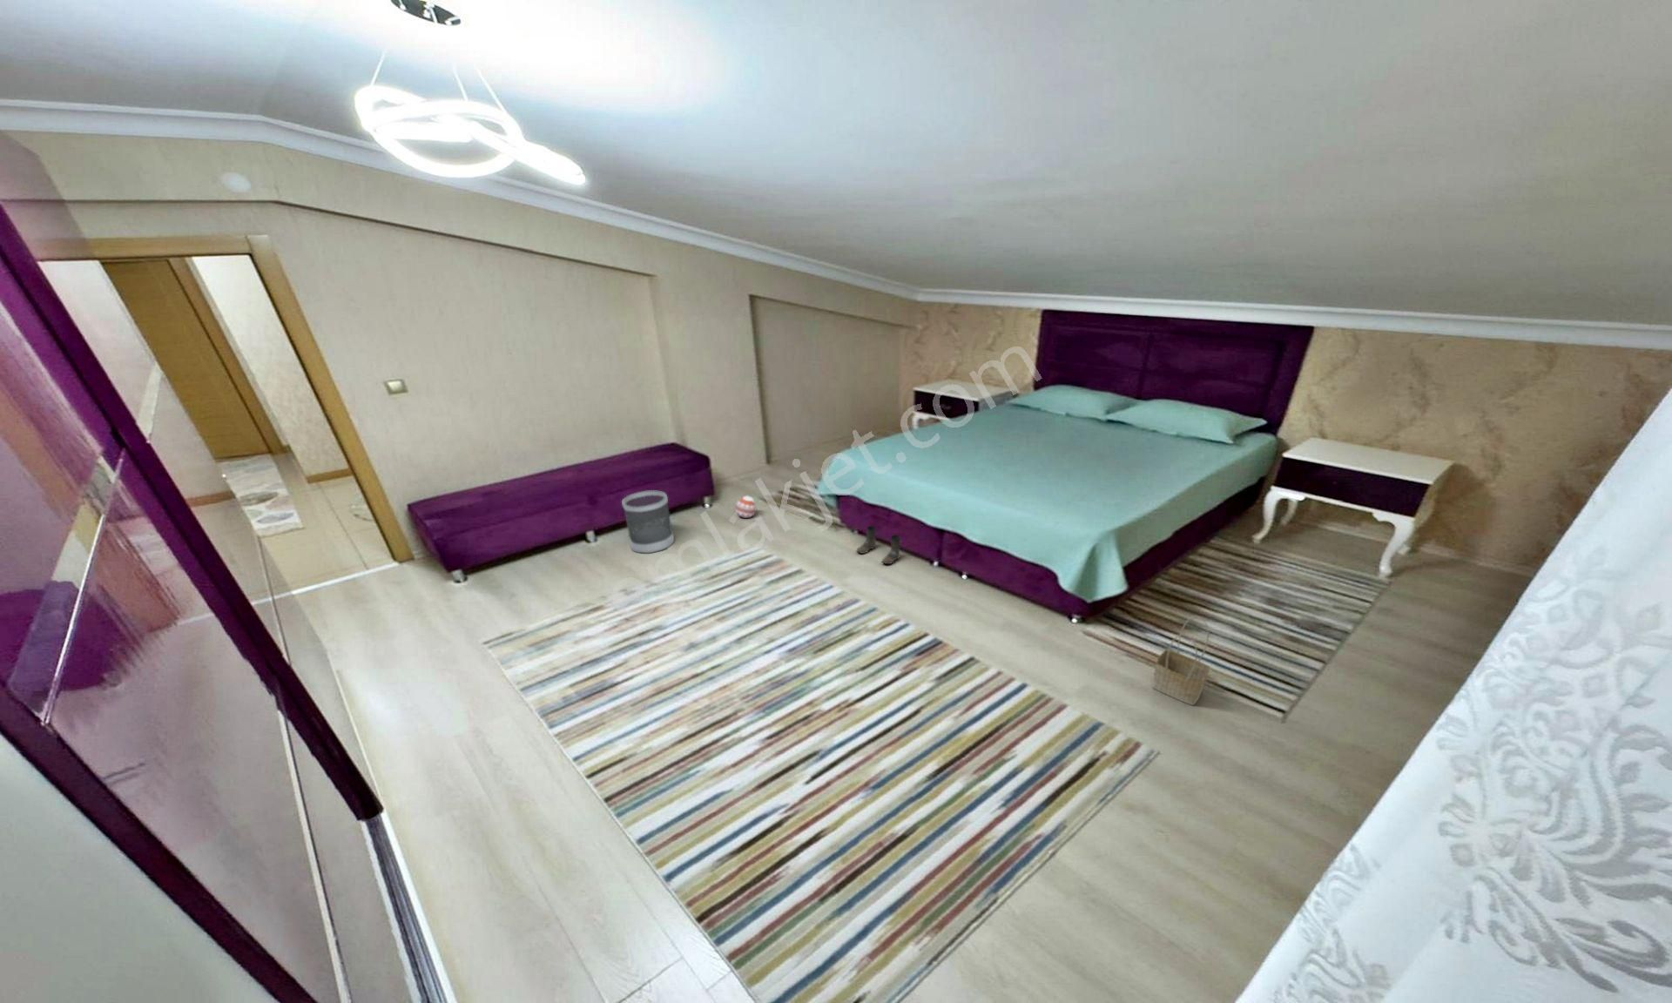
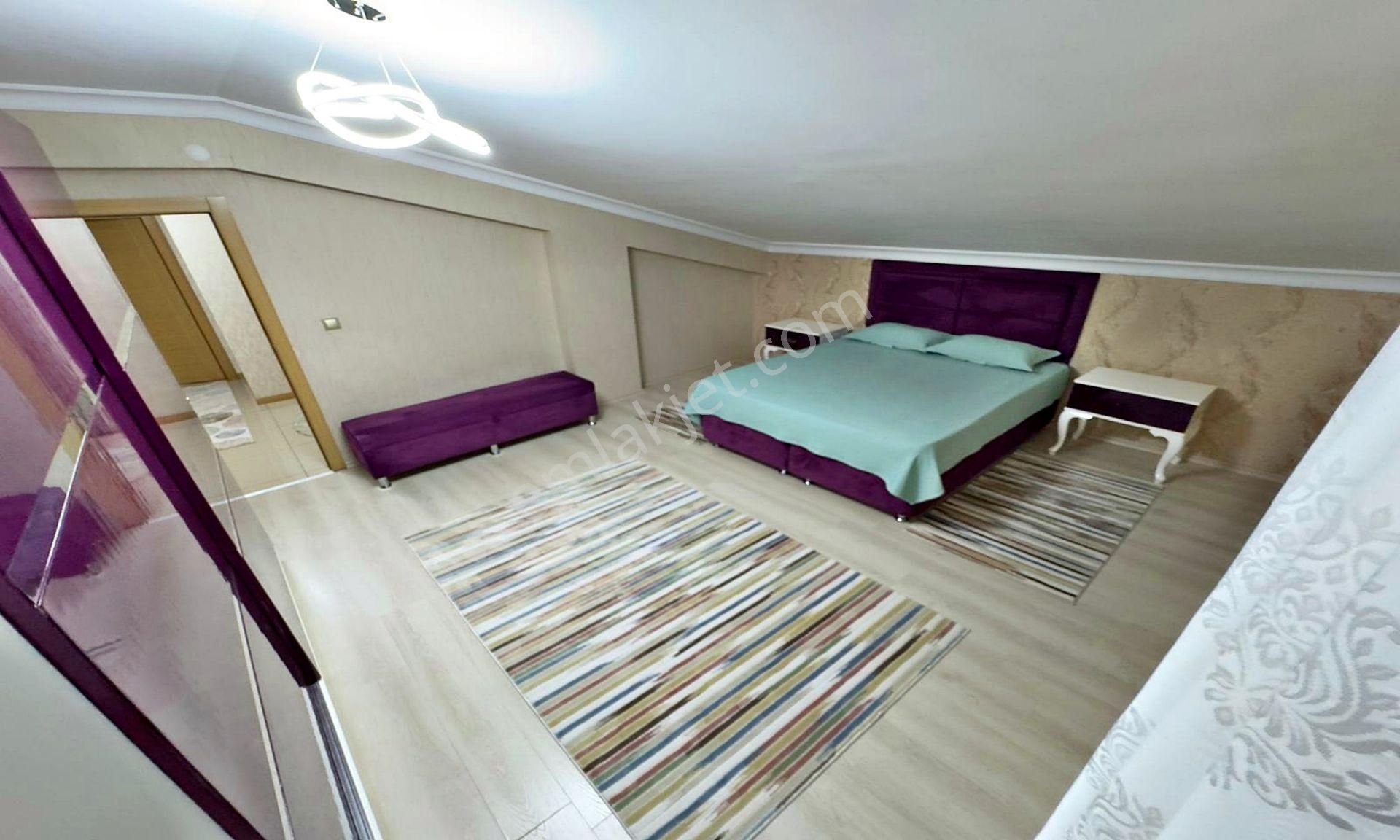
- basket [1151,616,1211,706]
- boots [855,525,902,565]
- wastebasket [621,490,675,554]
- decorative ball [734,496,757,519]
